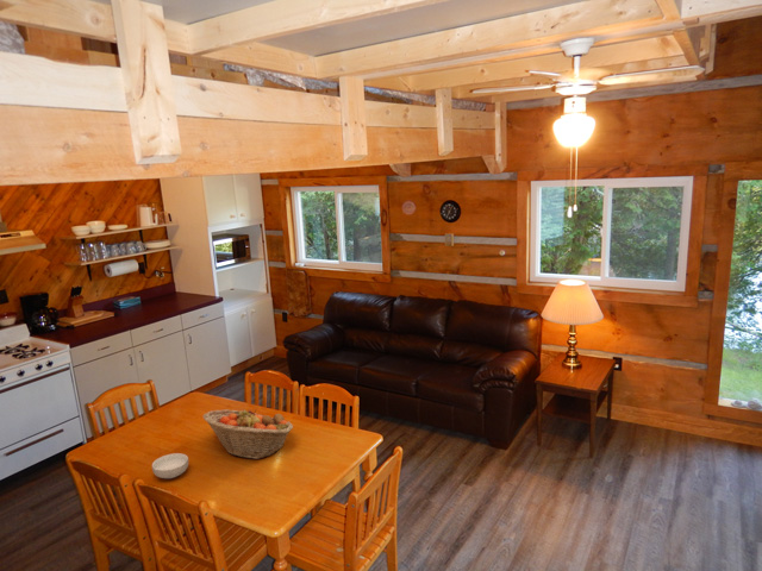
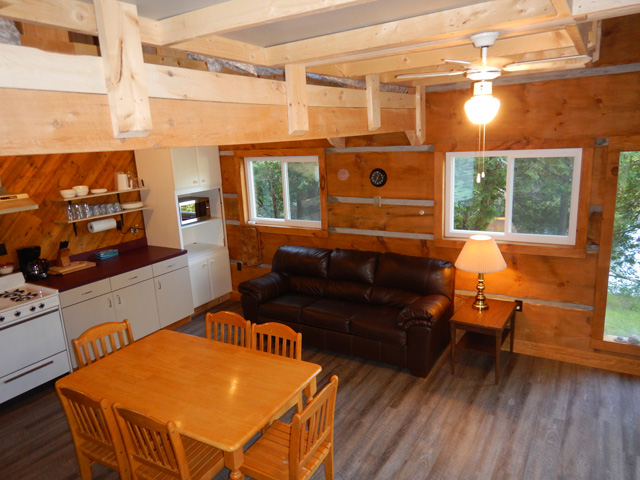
- cereal bowl [151,452,189,479]
- fruit basket [202,408,294,460]
